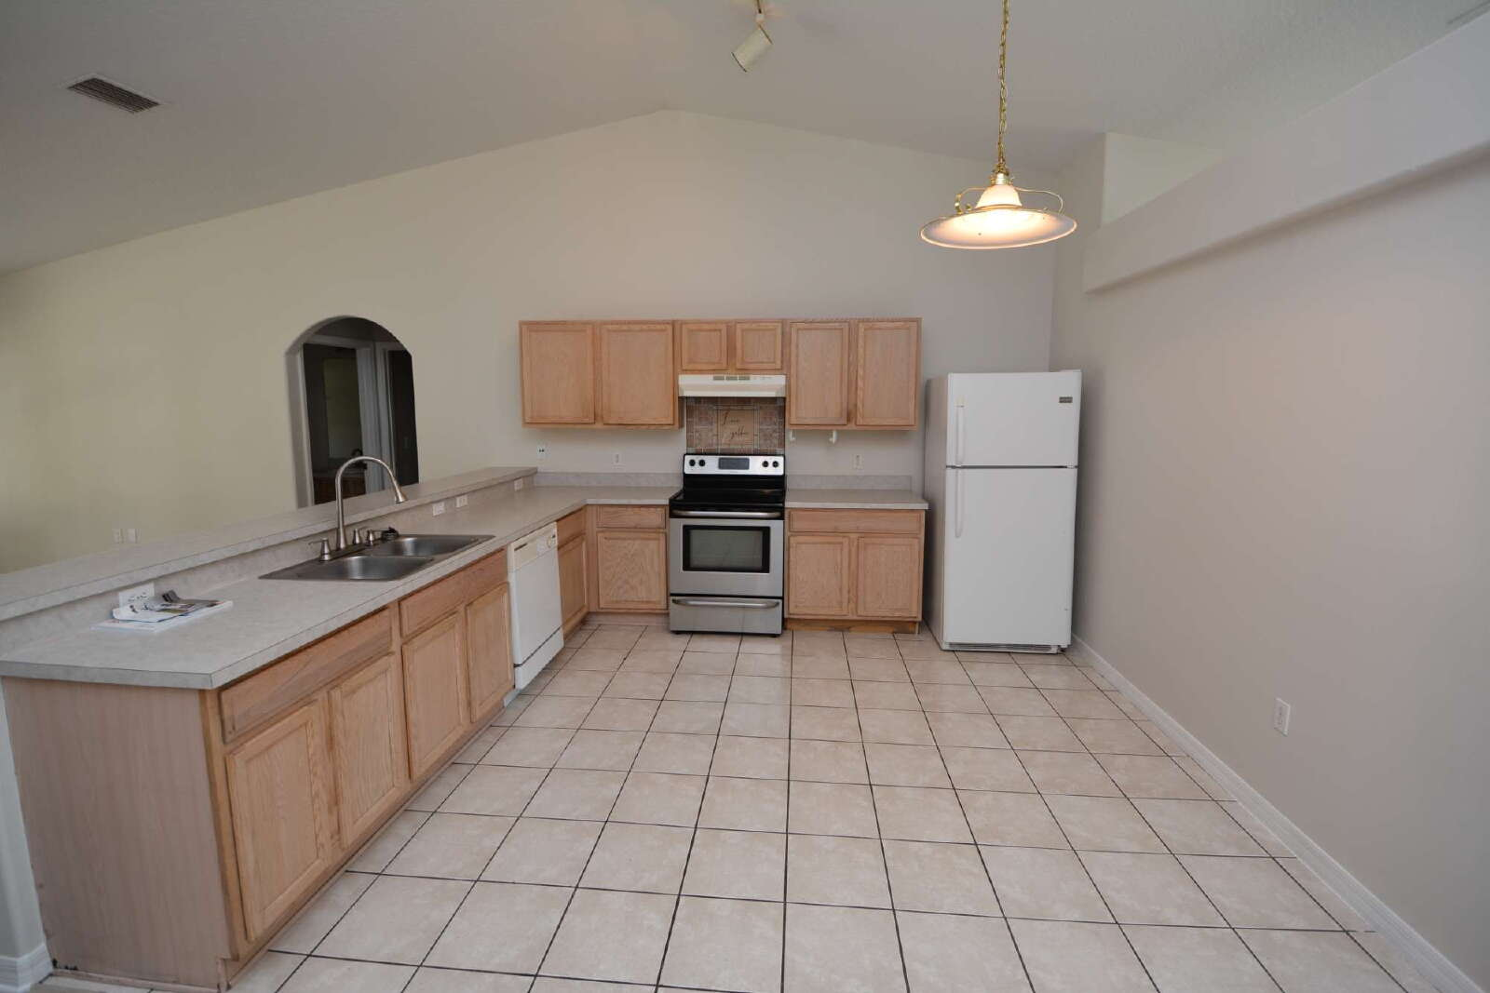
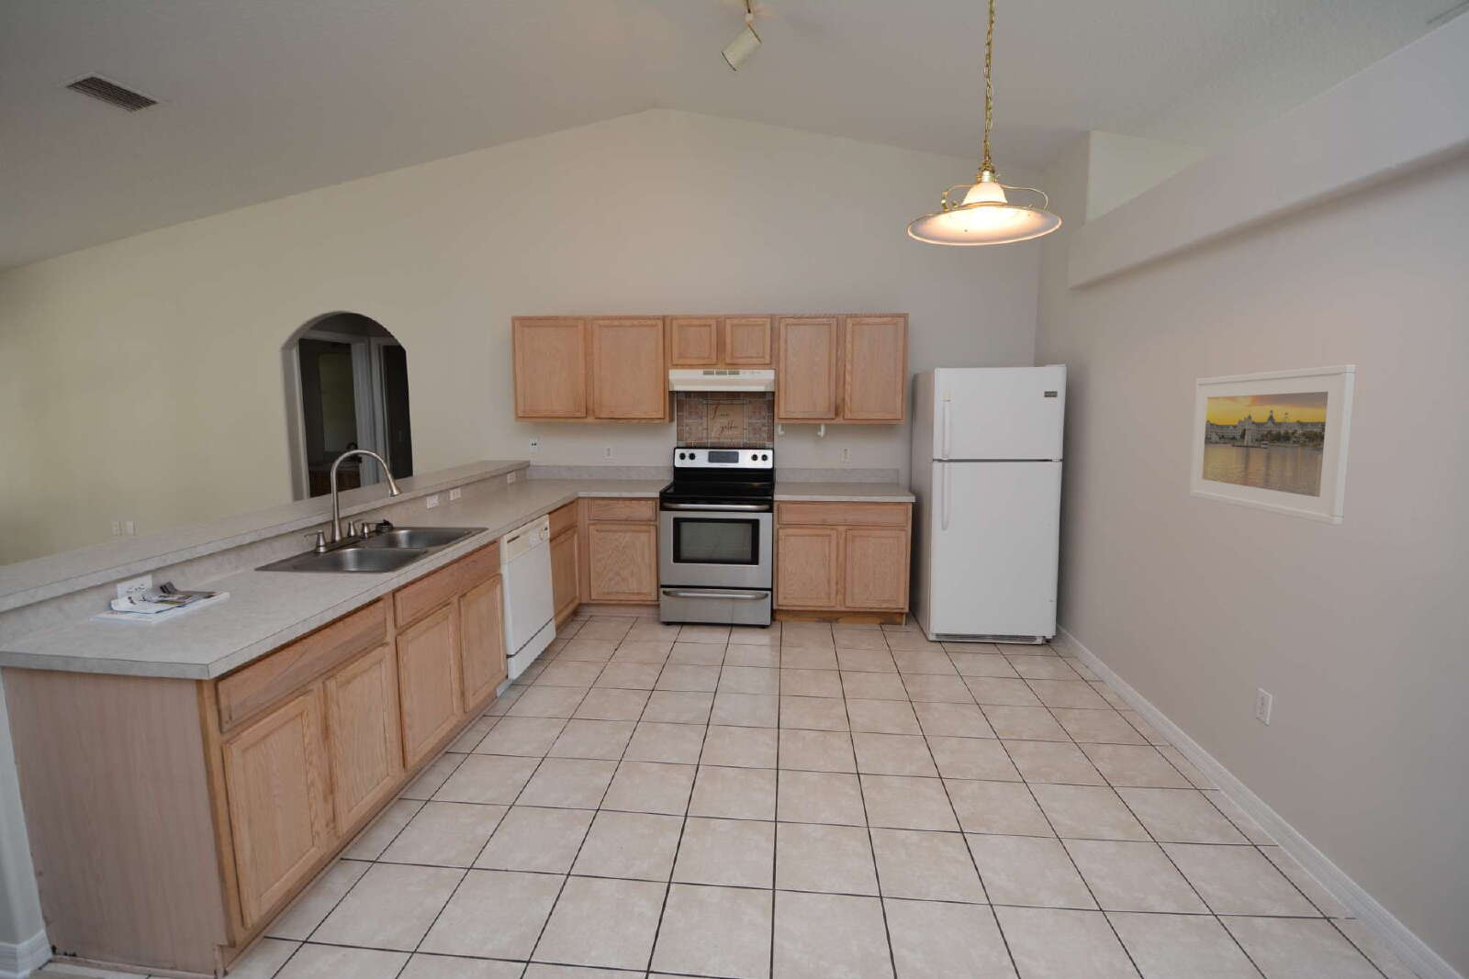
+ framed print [1188,364,1358,526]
